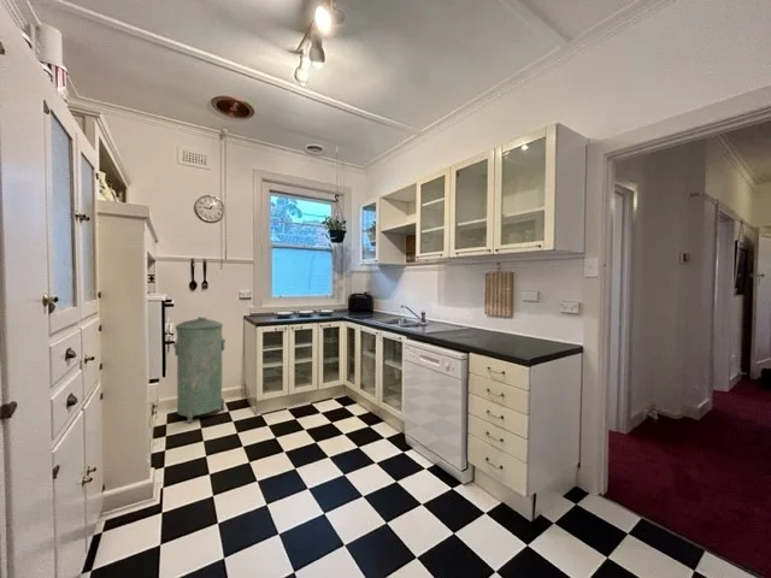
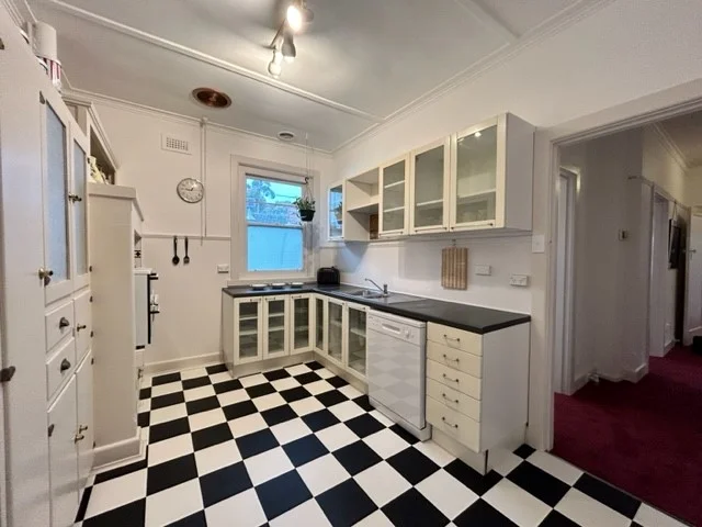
- trash can [172,315,226,424]
